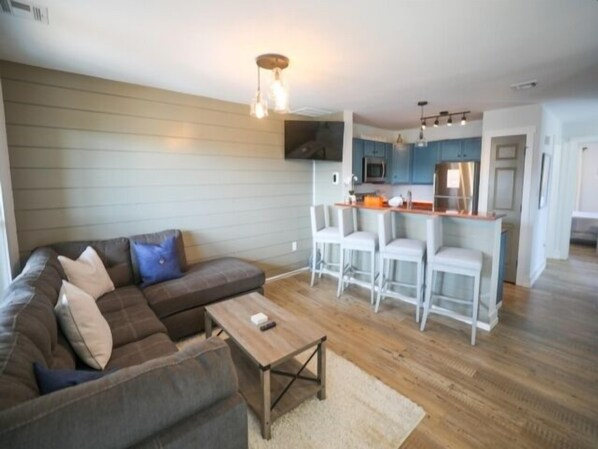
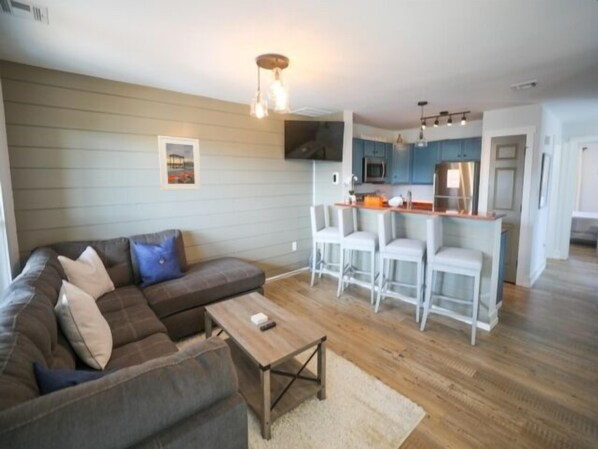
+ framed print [157,134,202,191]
